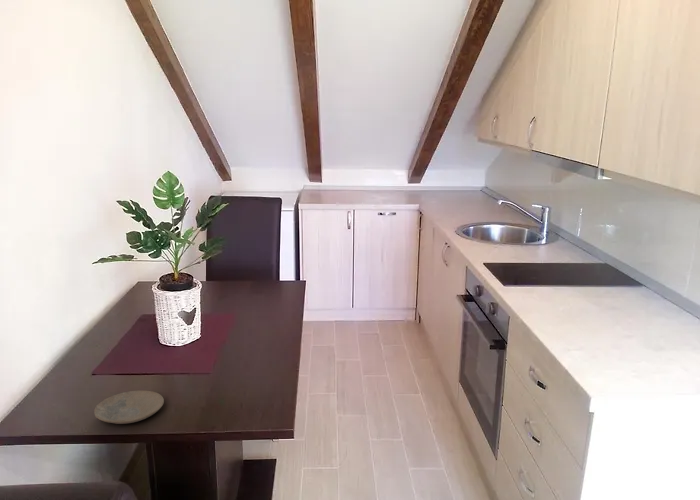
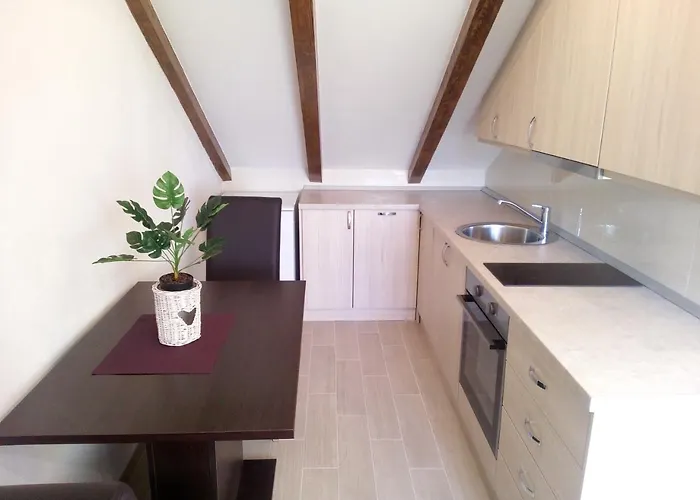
- plate [93,389,165,425]
